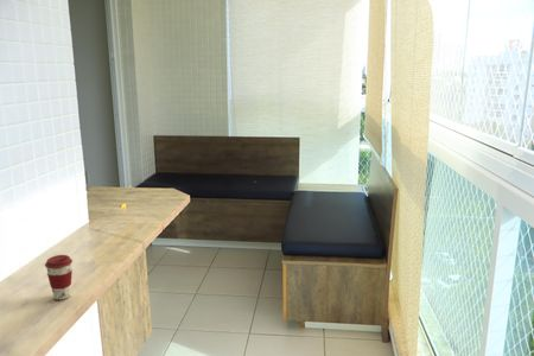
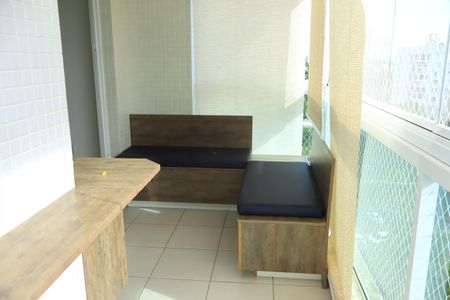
- coffee cup [44,254,74,300]
